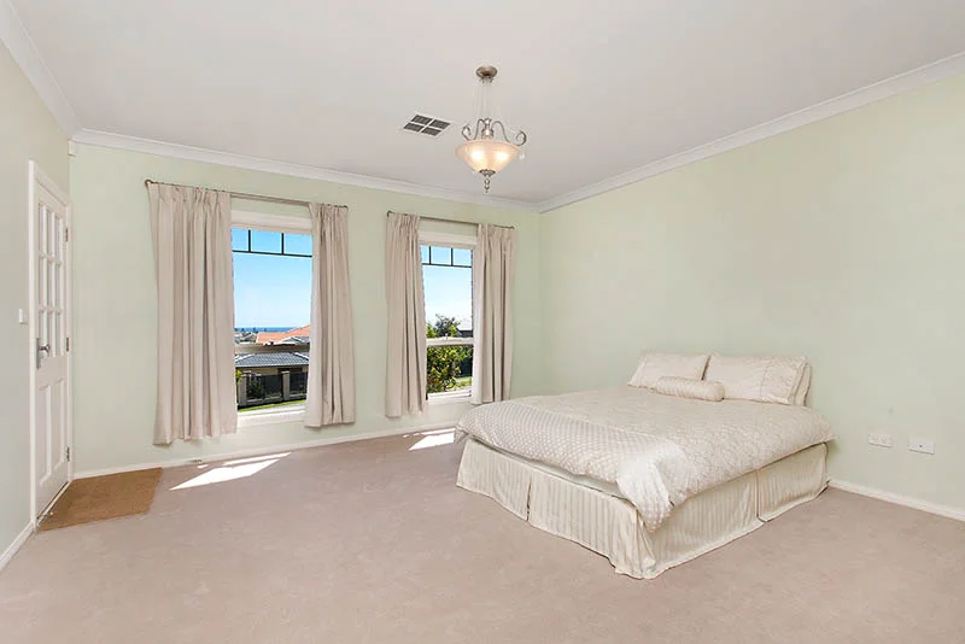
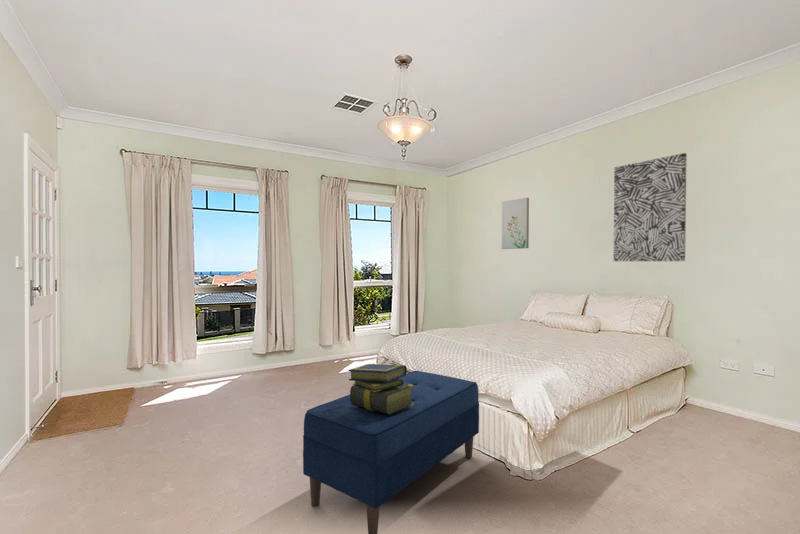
+ wall art [612,152,688,262]
+ stack of books [348,363,414,414]
+ bench [302,370,480,534]
+ wall art [501,197,530,250]
